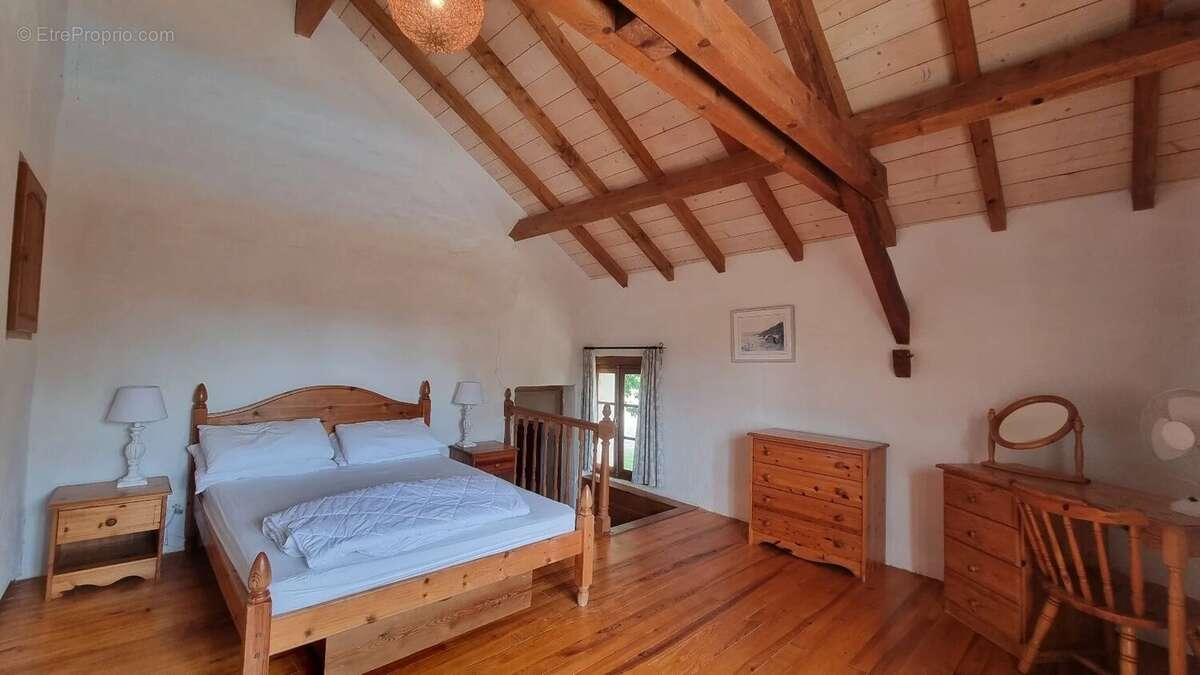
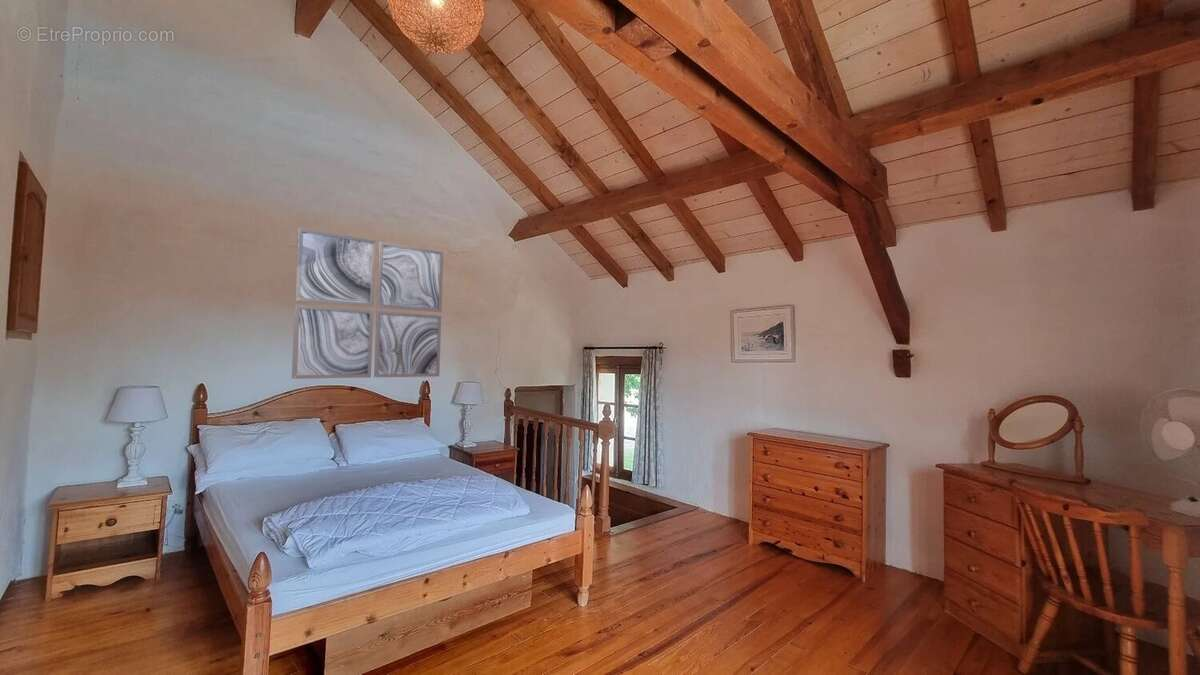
+ wall art [291,227,444,380]
